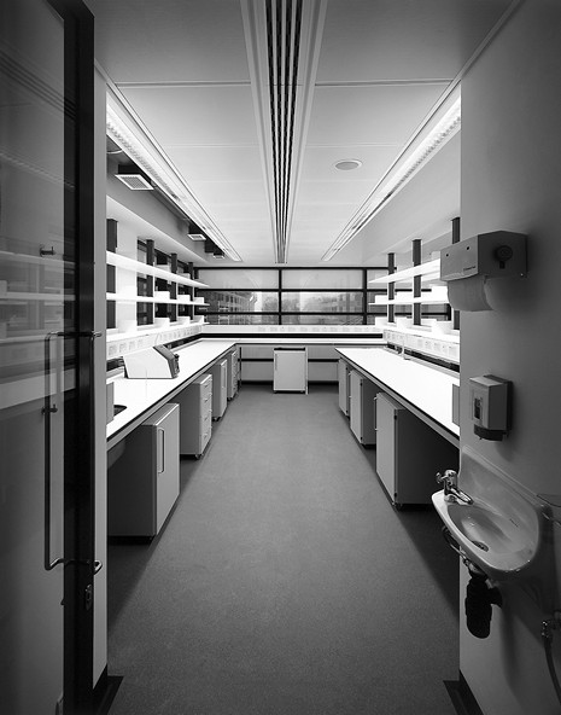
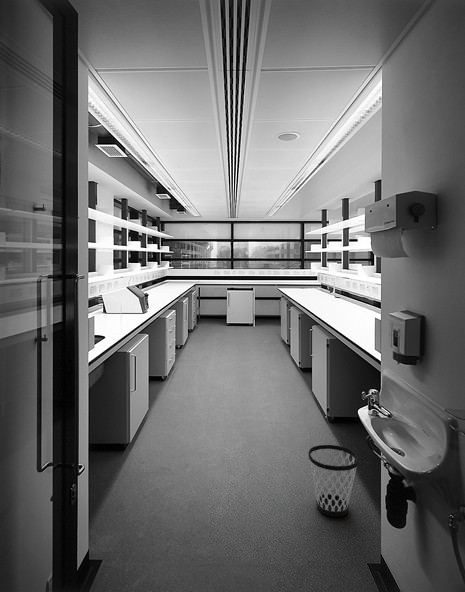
+ wastebasket [307,444,359,518]
